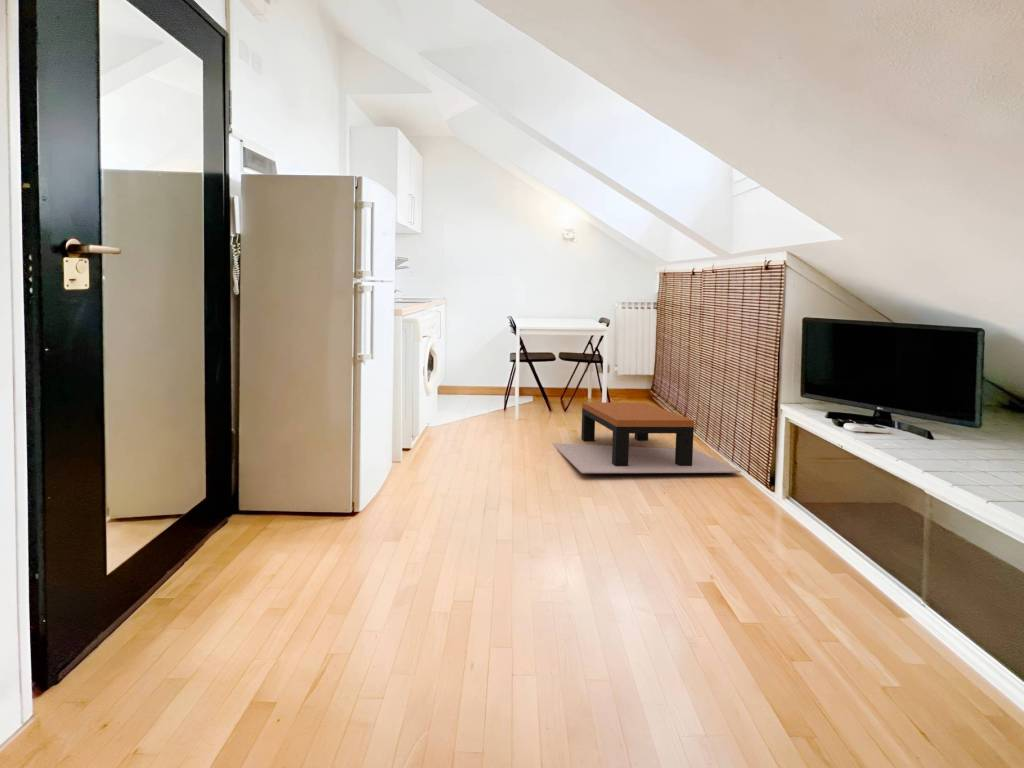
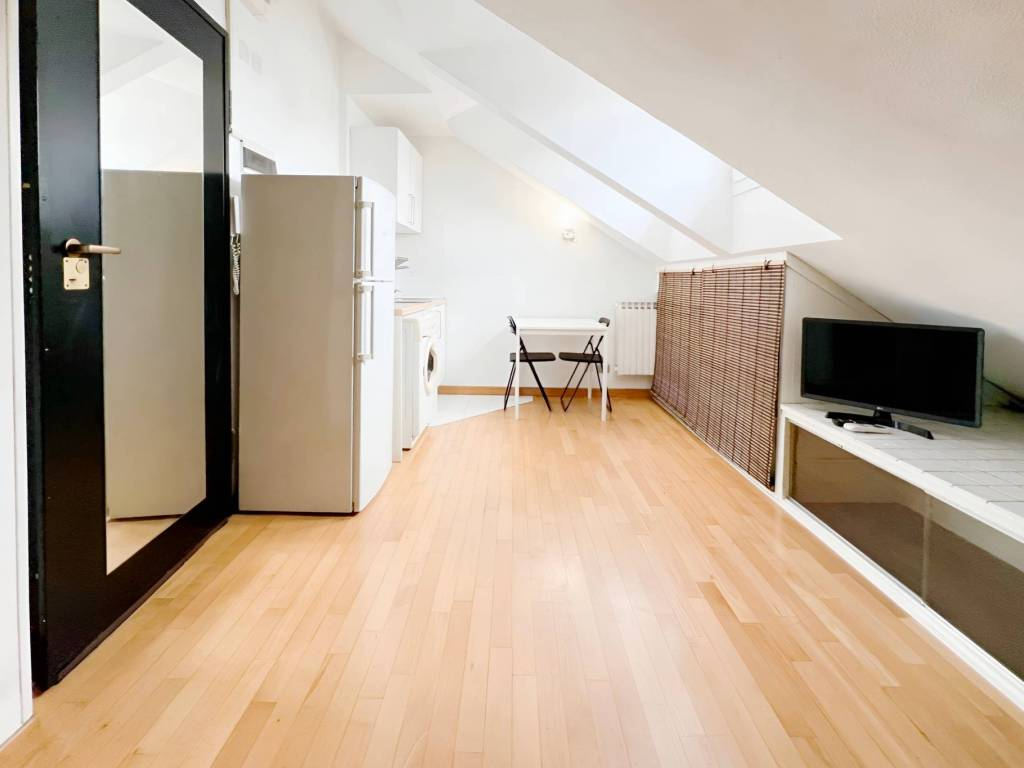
- coffee table [551,401,742,474]
